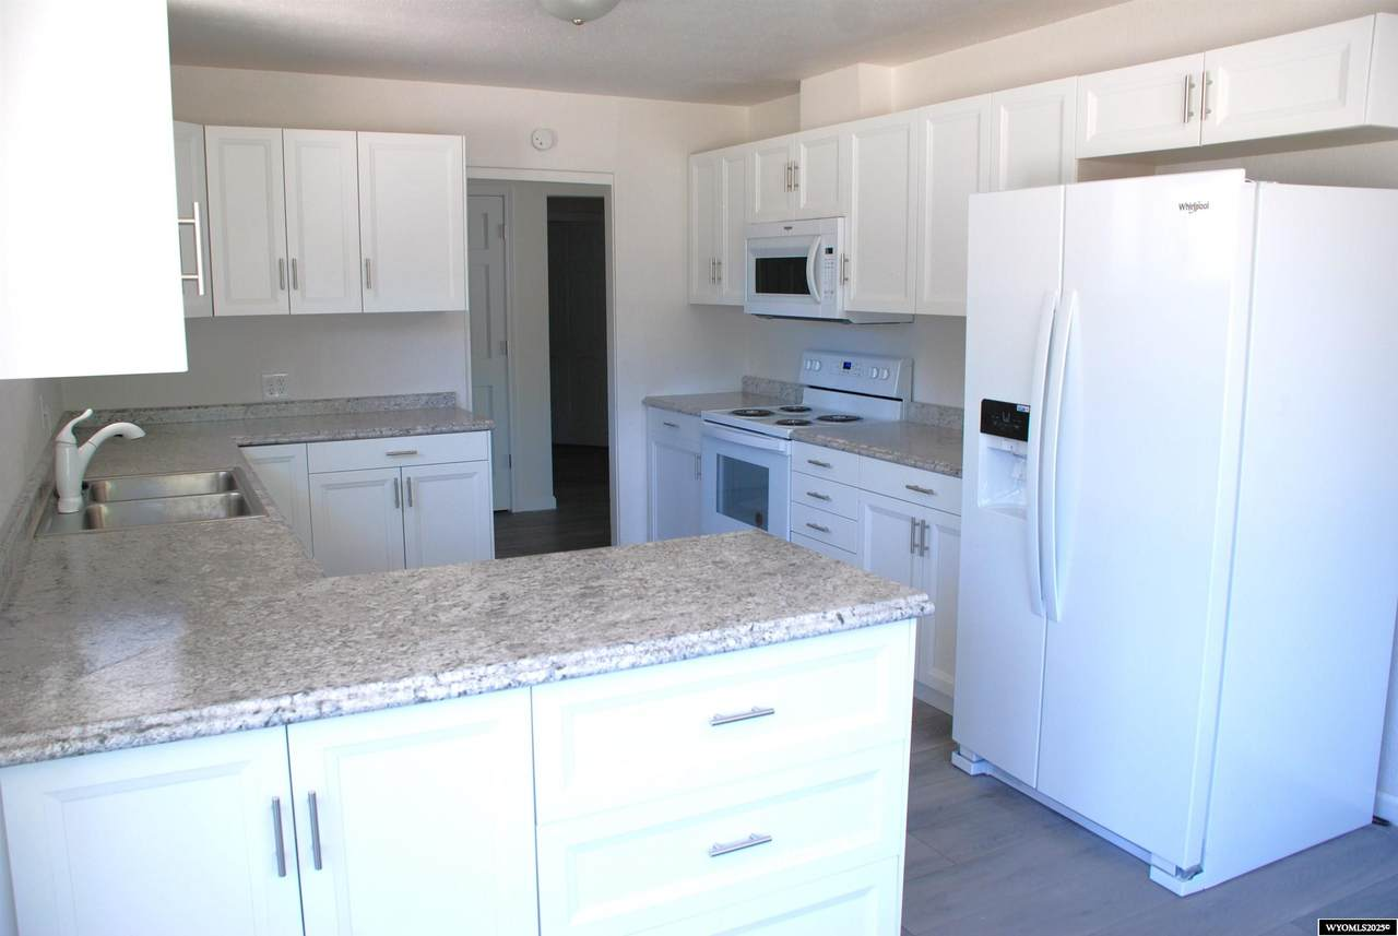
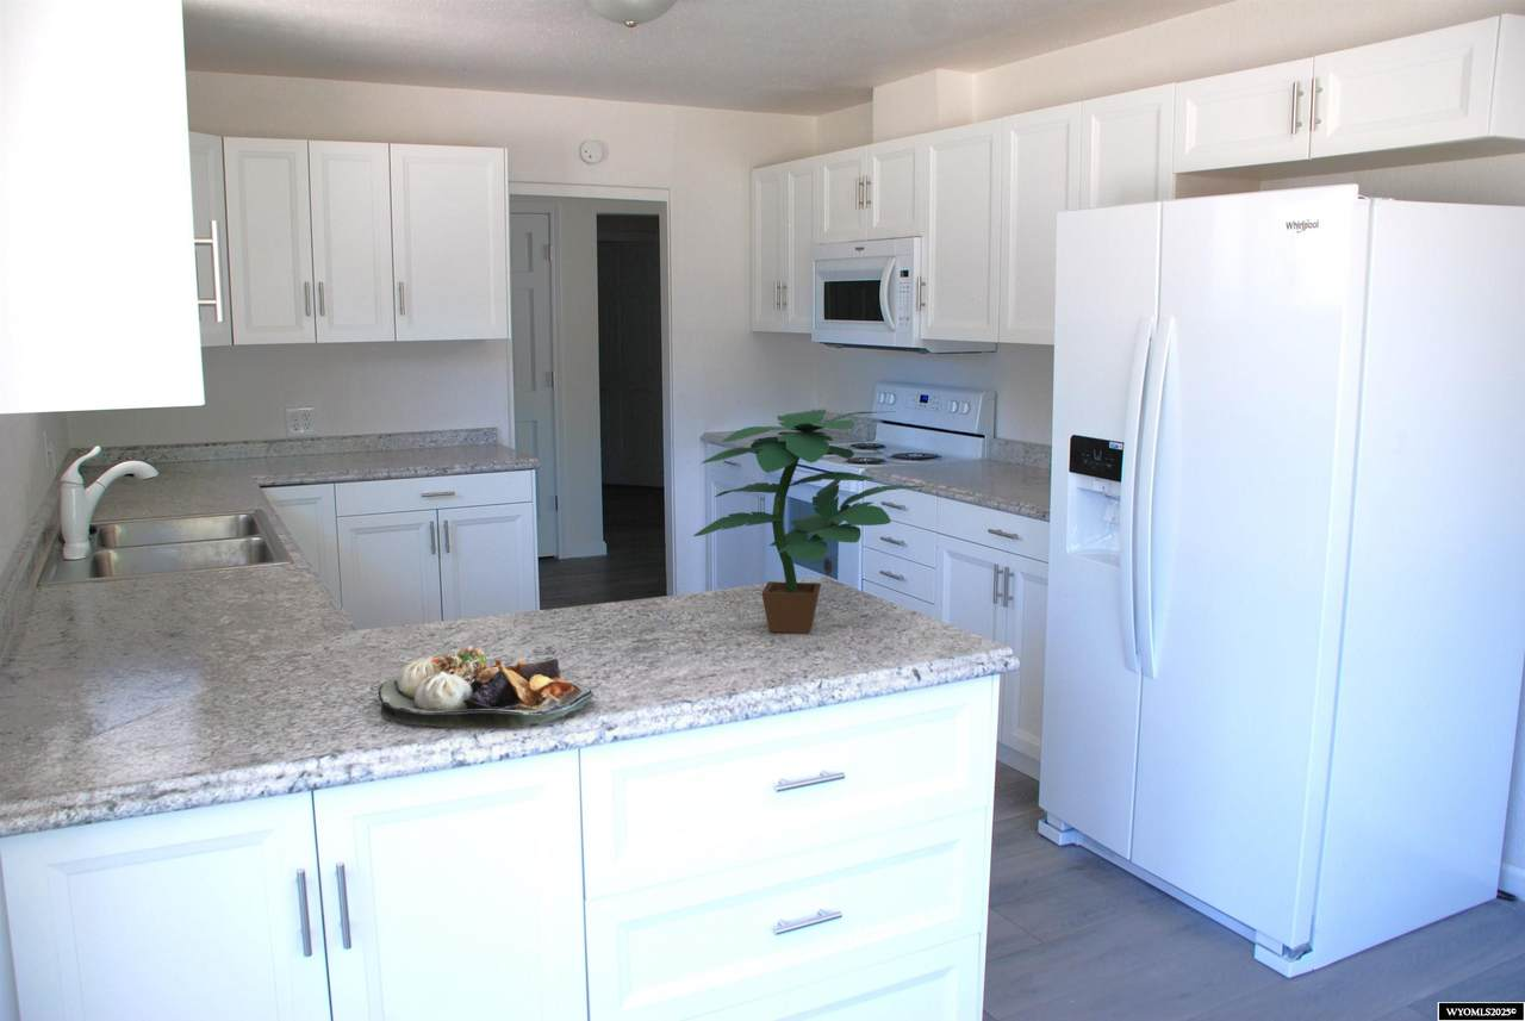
+ potted plant [692,409,927,634]
+ food plate [378,643,595,730]
